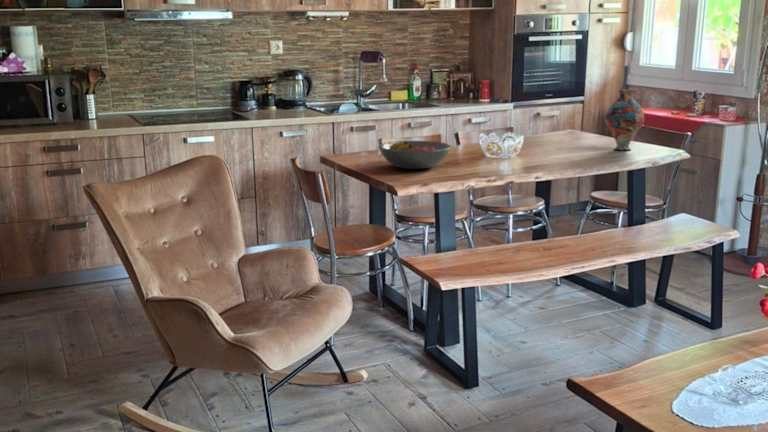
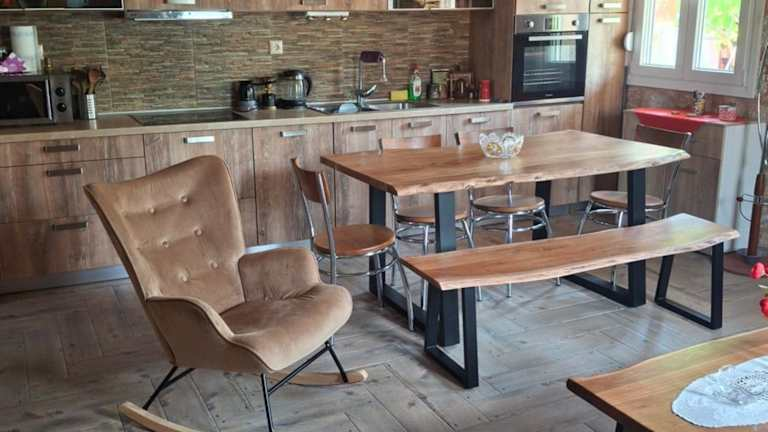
- vase [604,88,645,151]
- fruit bowl [377,140,452,170]
